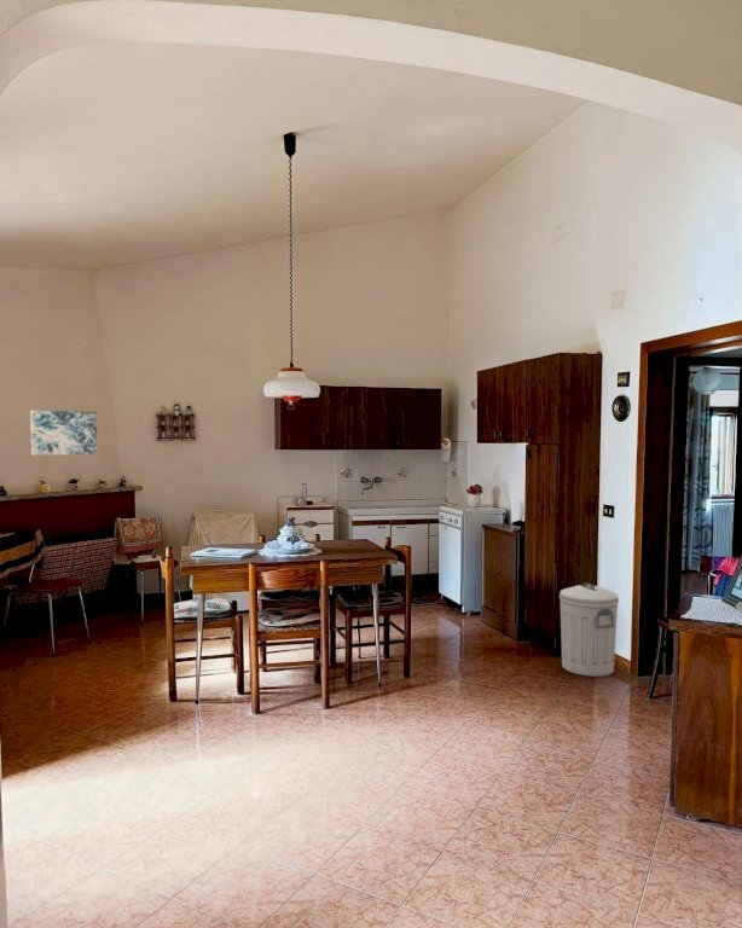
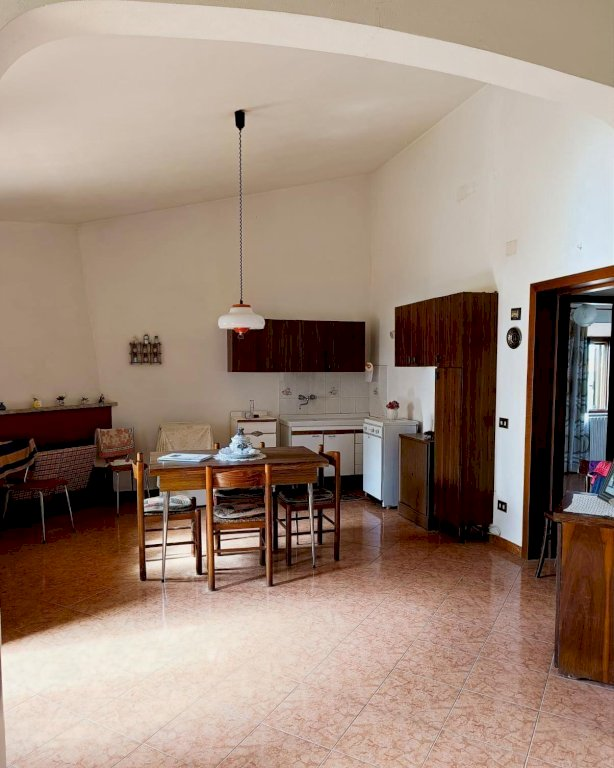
- trash can [558,582,620,677]
- wall art [29,410,98,457]
